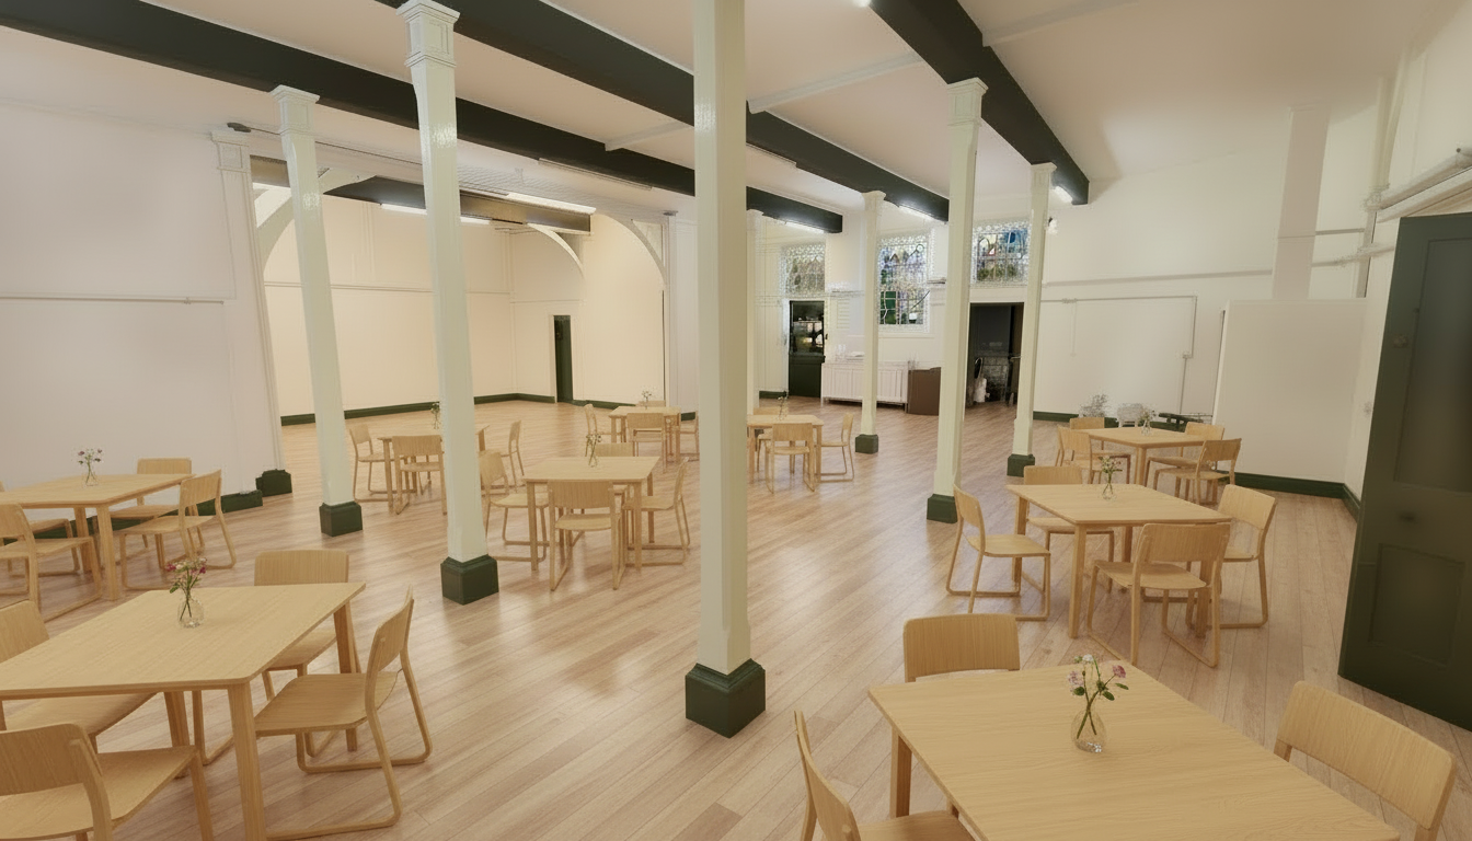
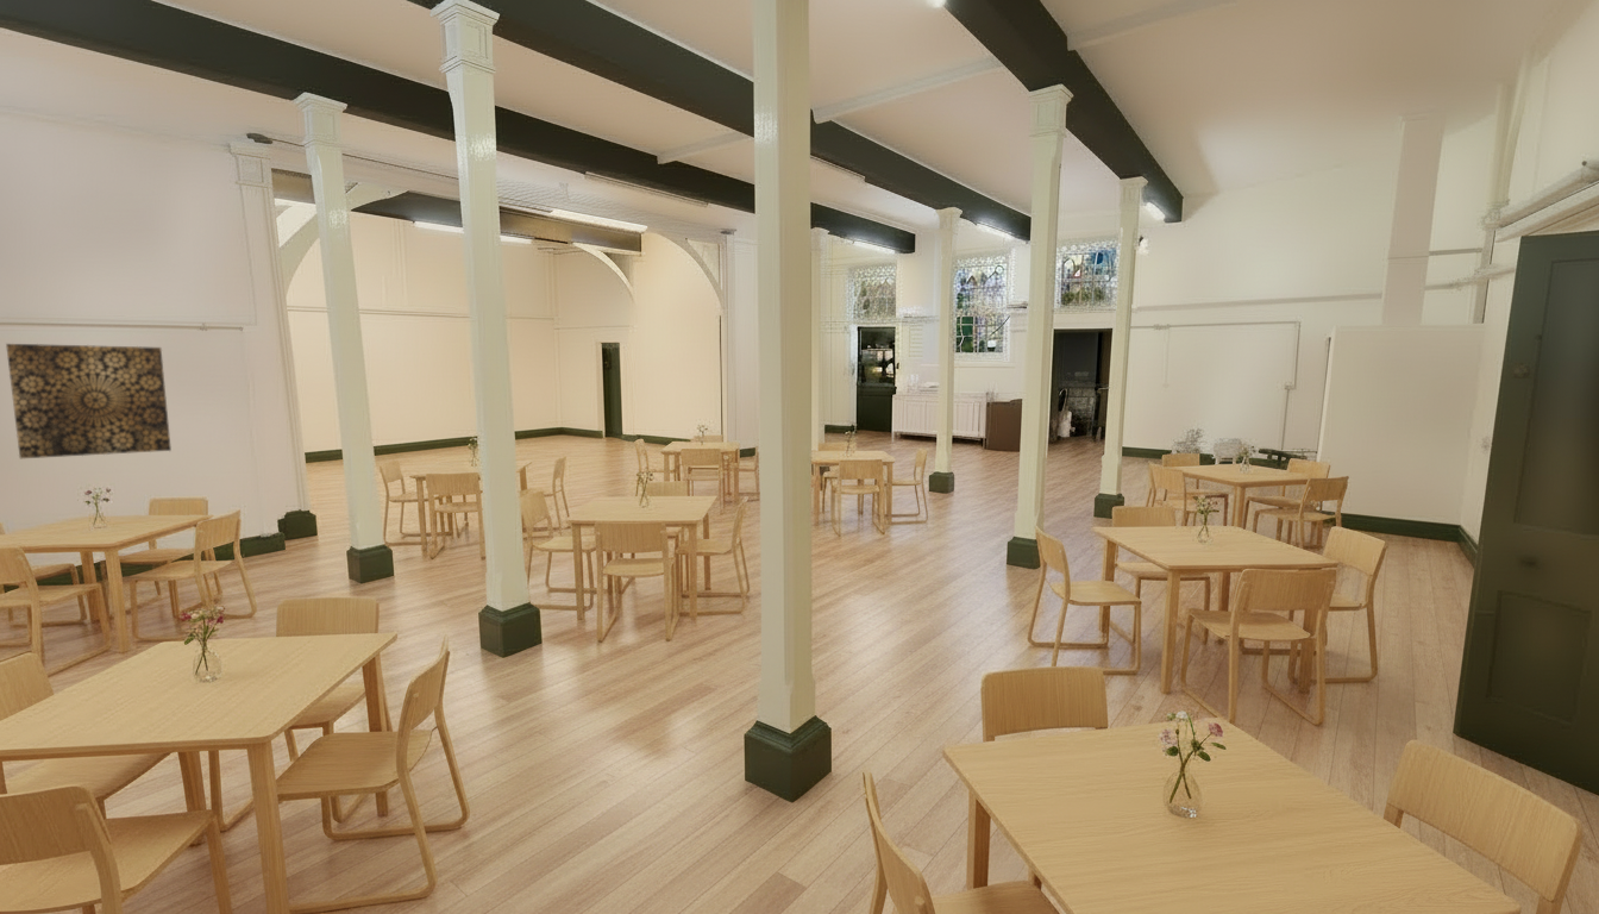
+ wall art [5,343,173,459]
